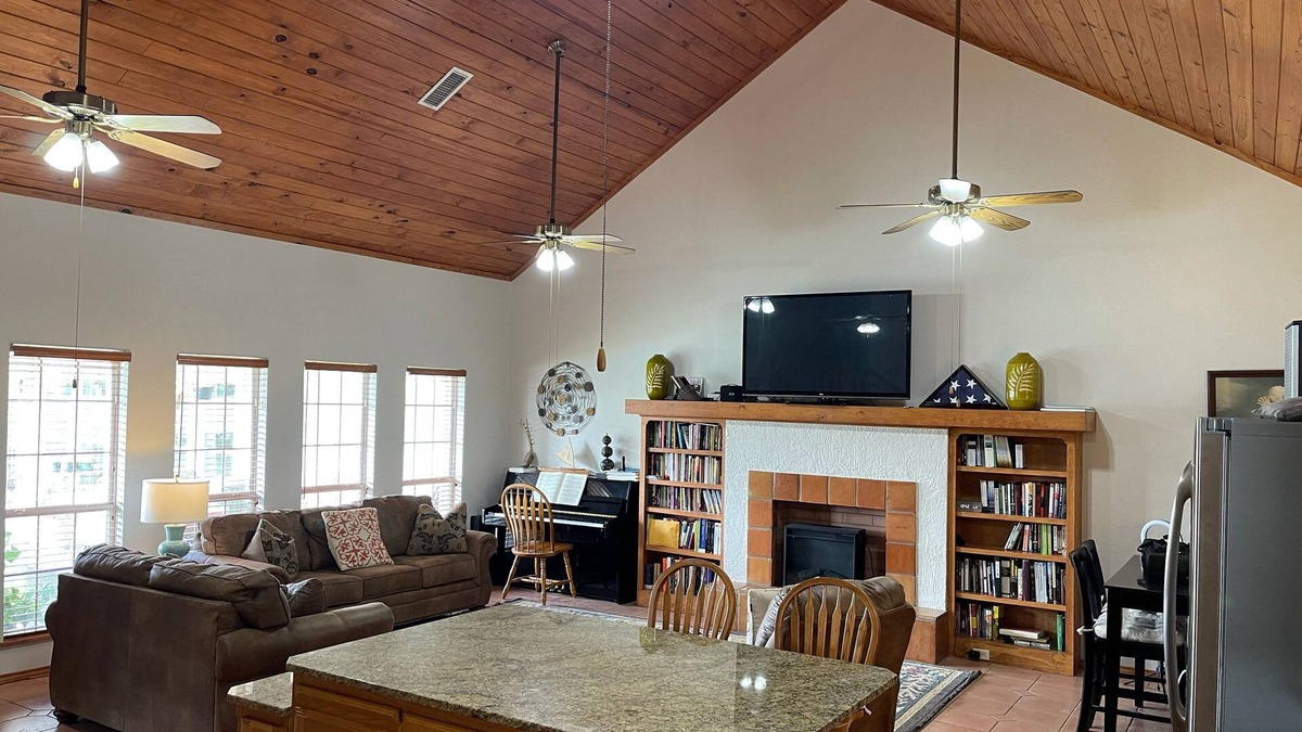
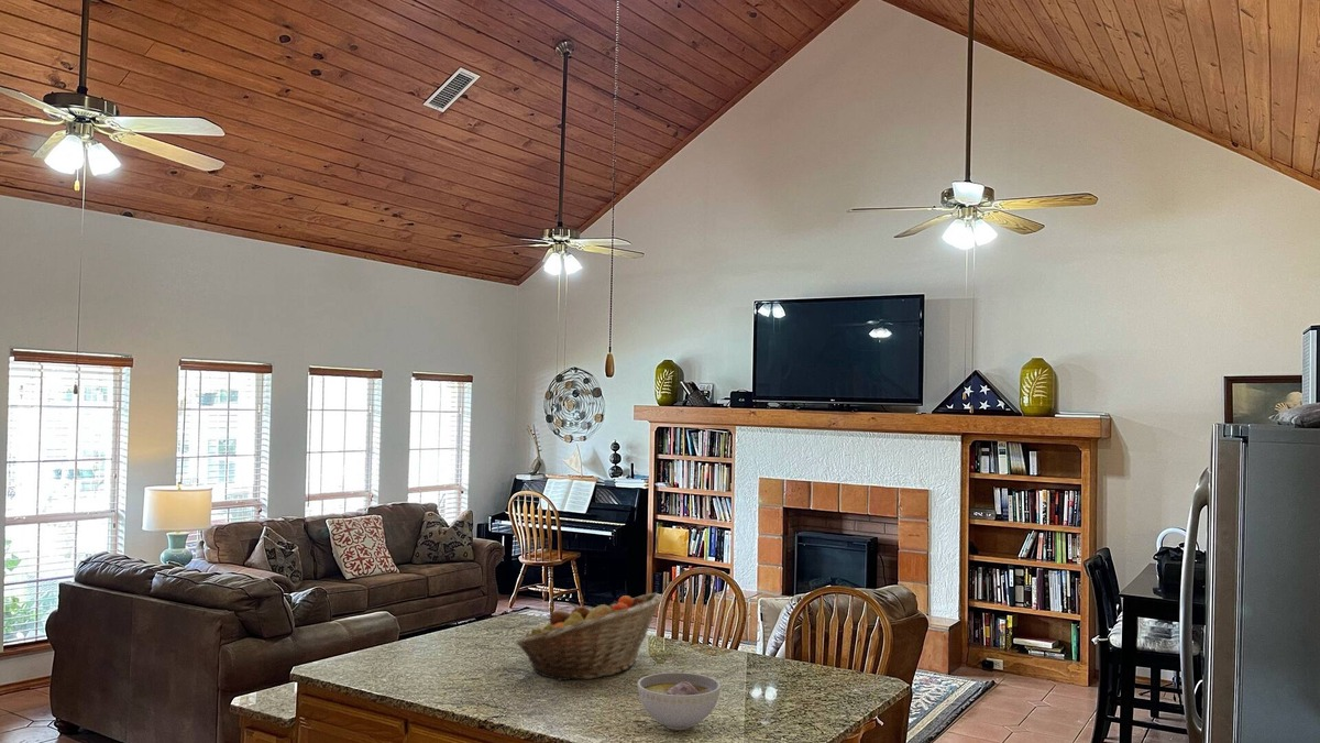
+ bowl [637,671,722,731]
+ fruit basket [516,591,663,681]
